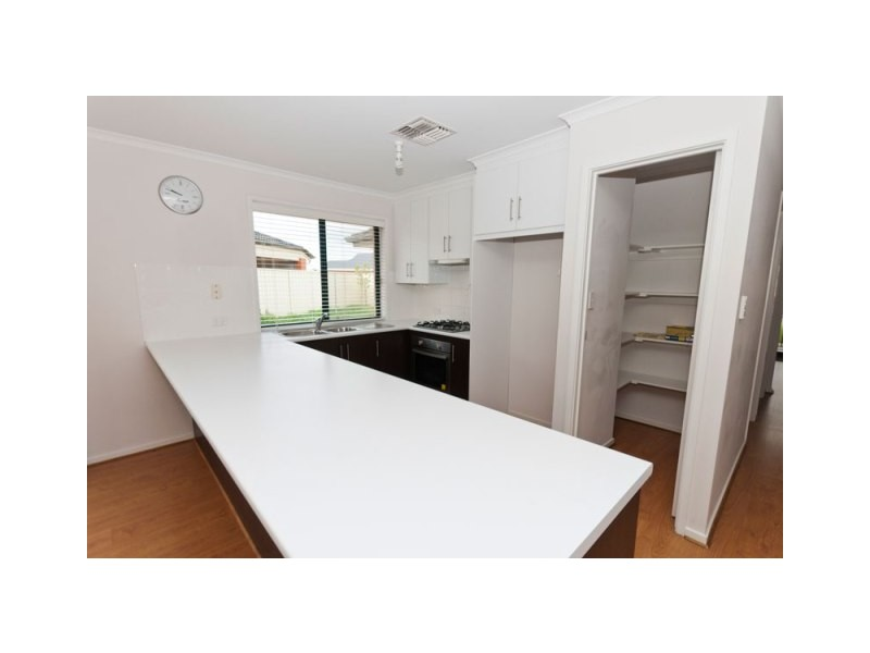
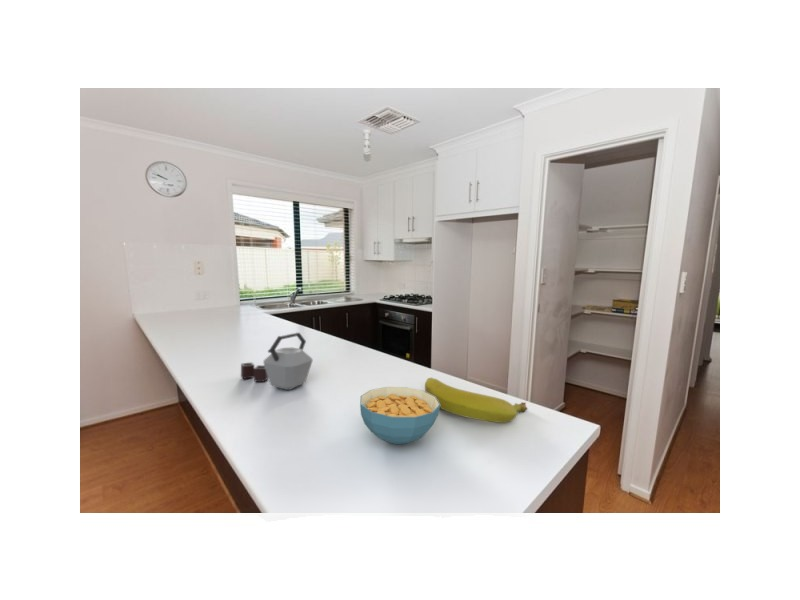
+ kettle [240,331,314,391]
+ cereal bowl [359,386,440,445]
+ banana [424,377,529,424]
